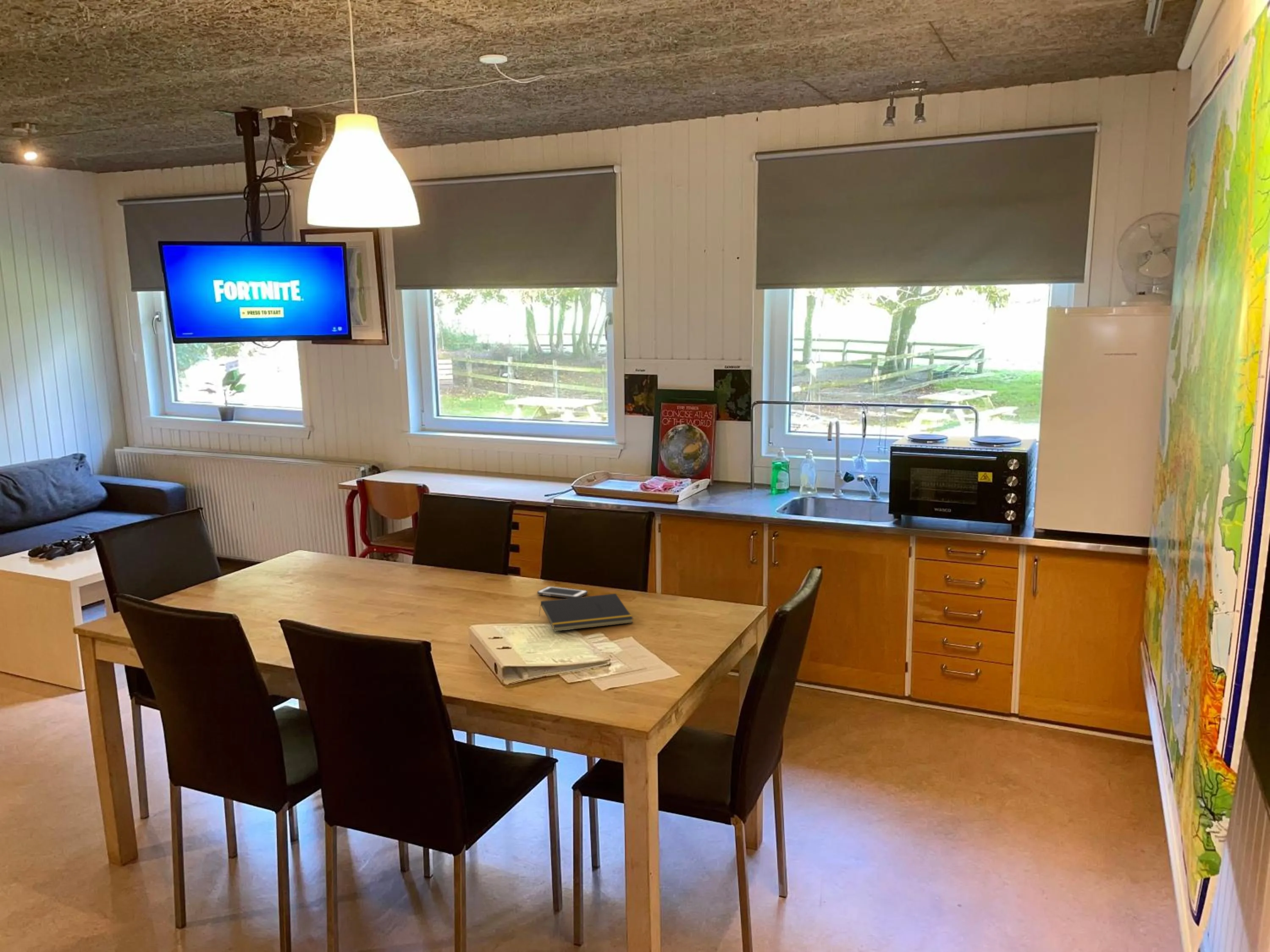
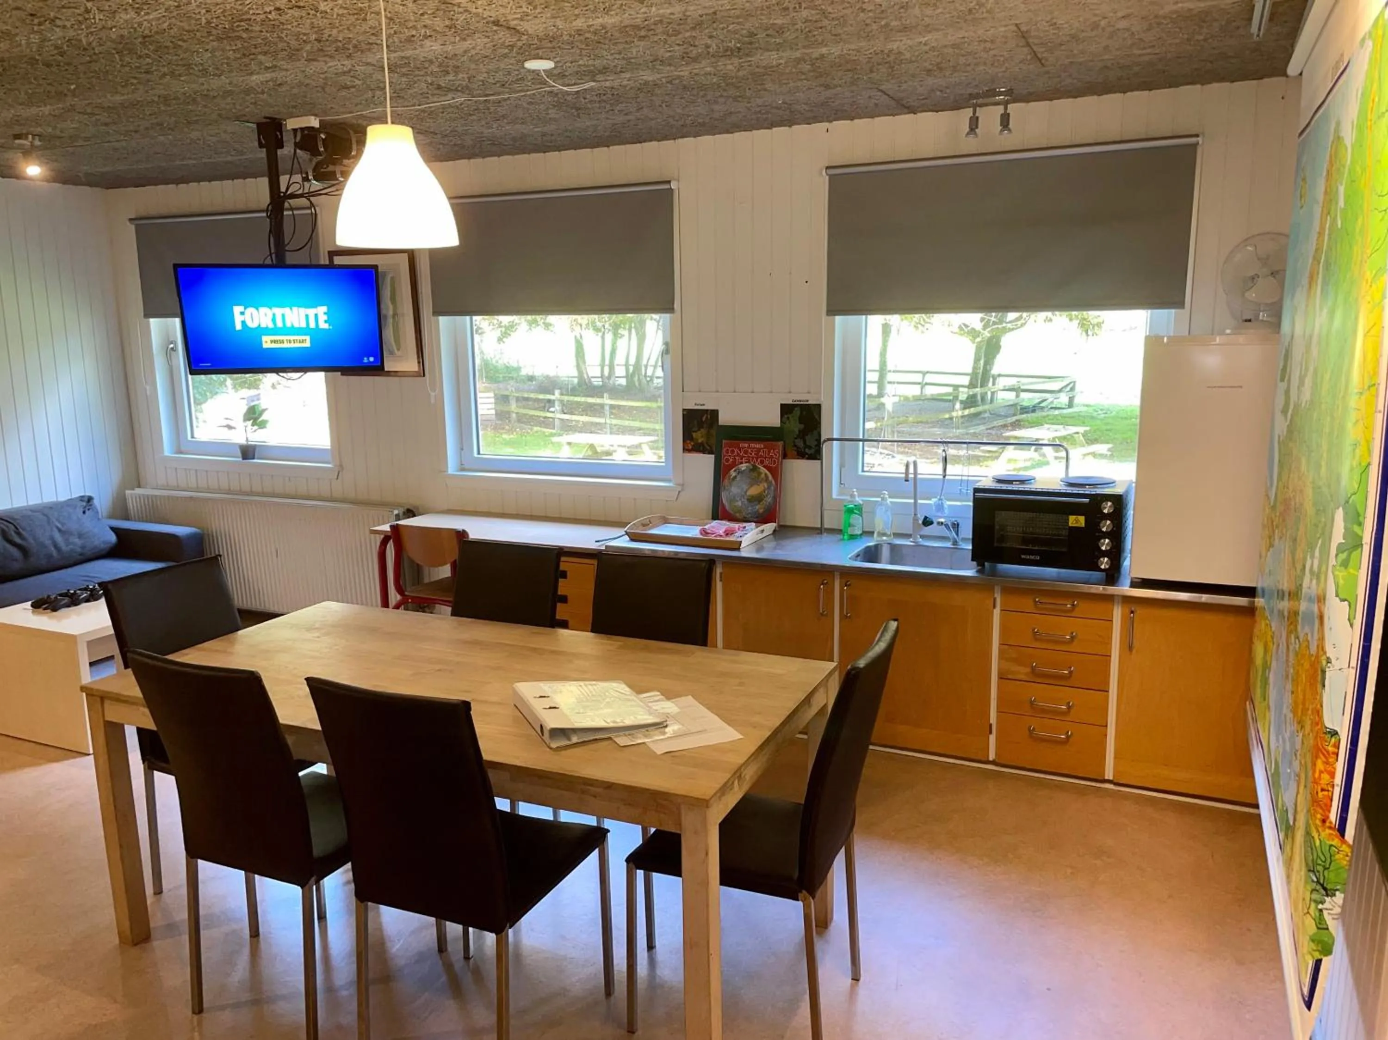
- notepad [538,593,634,632]
- cell phone [537,586,588,598]
